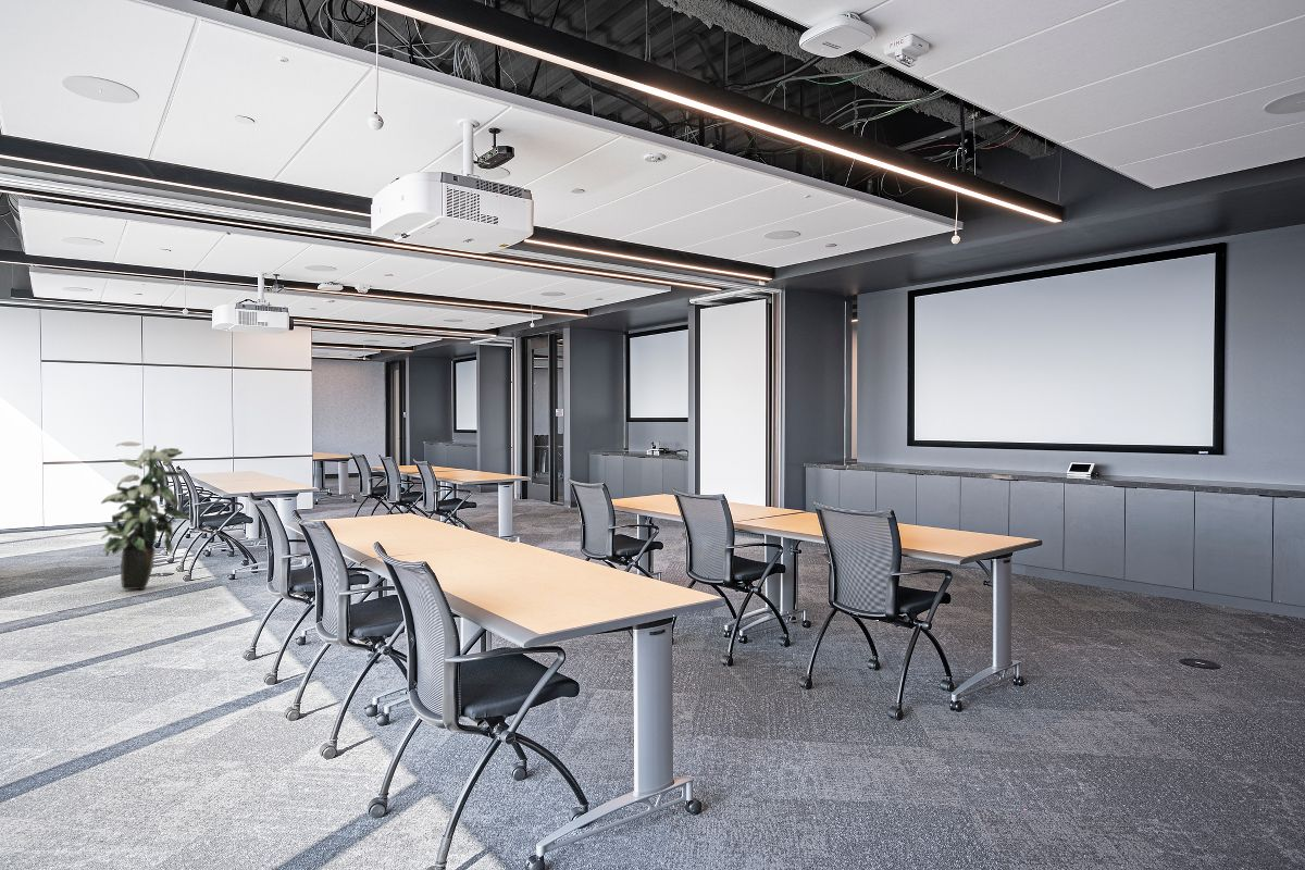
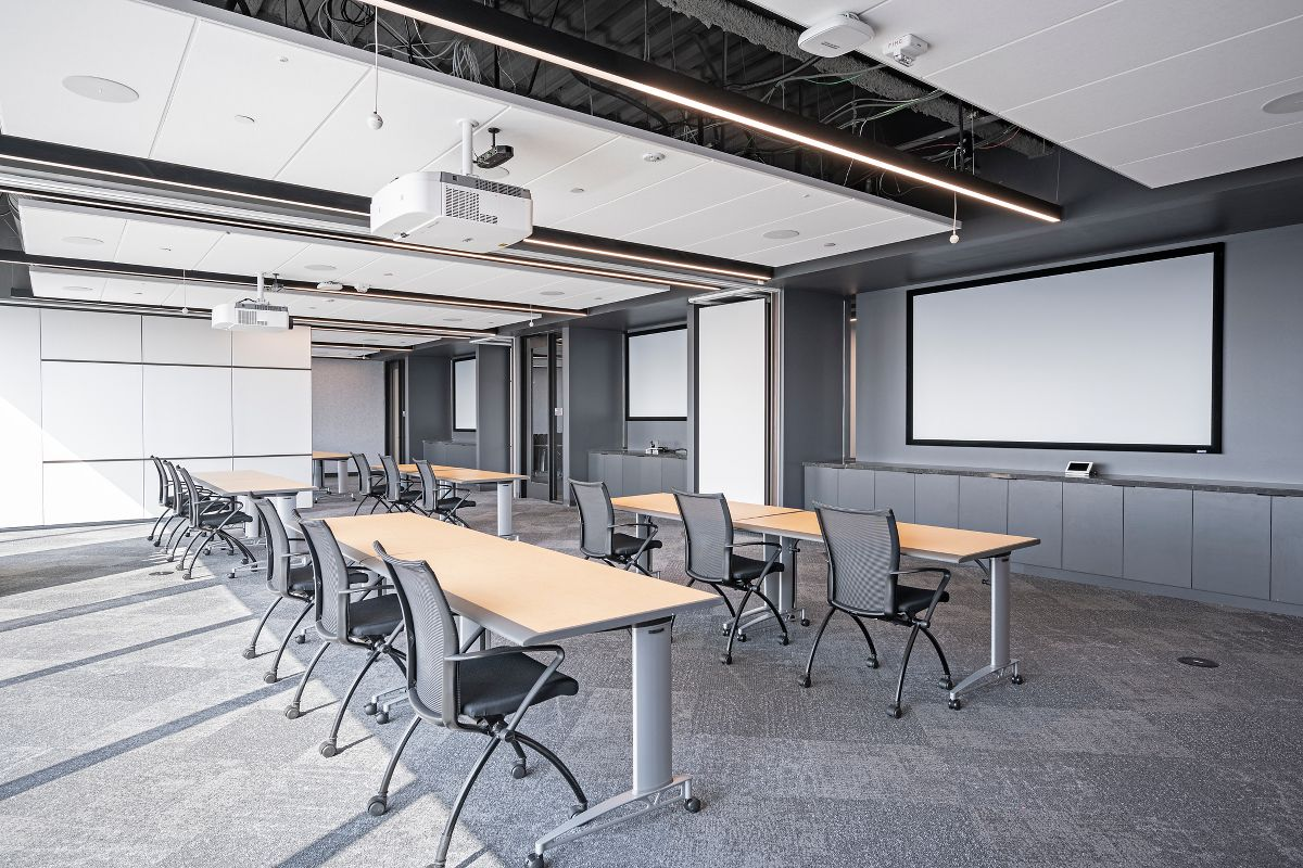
- indoor plant [99,440,190,591]
